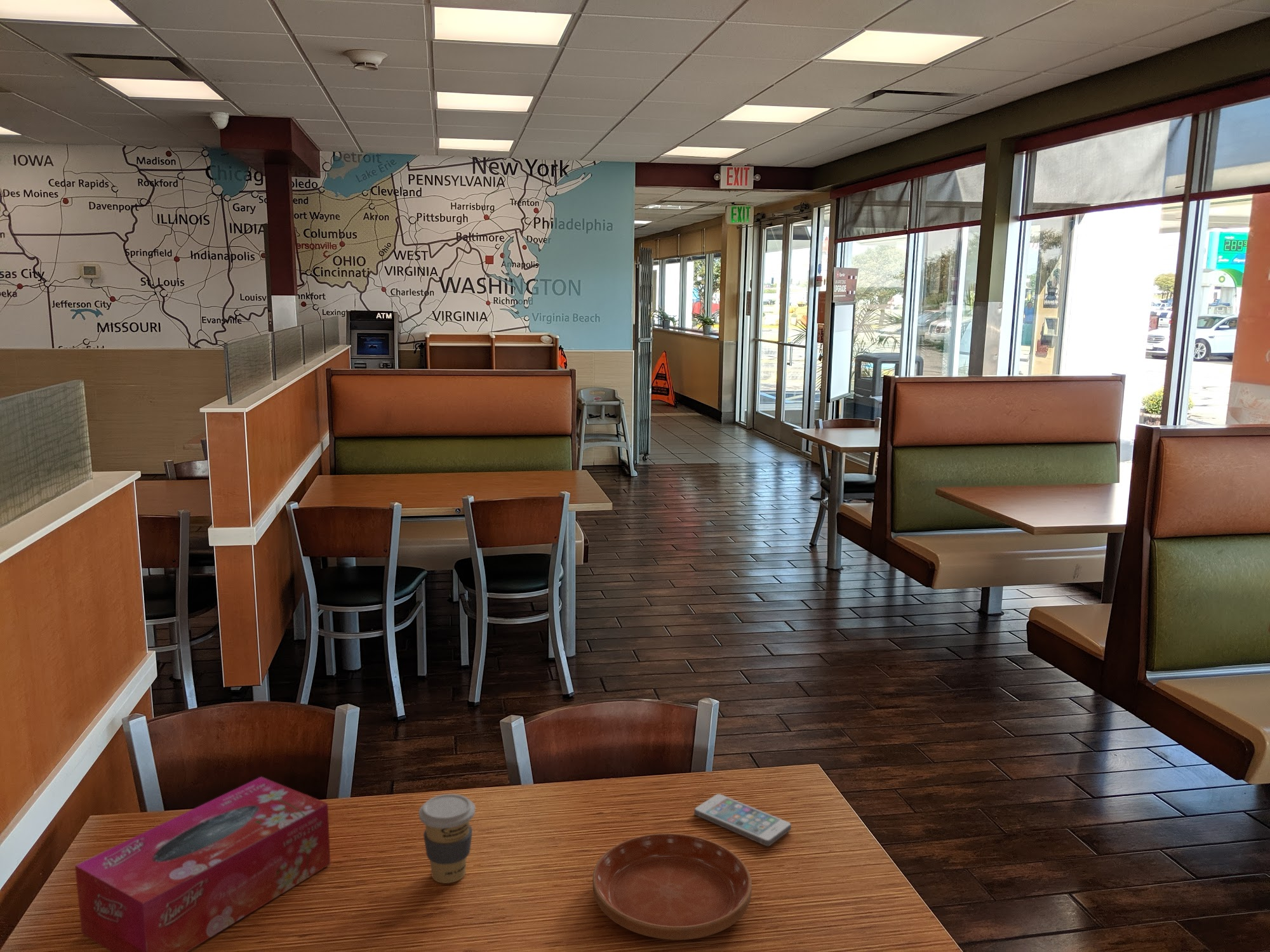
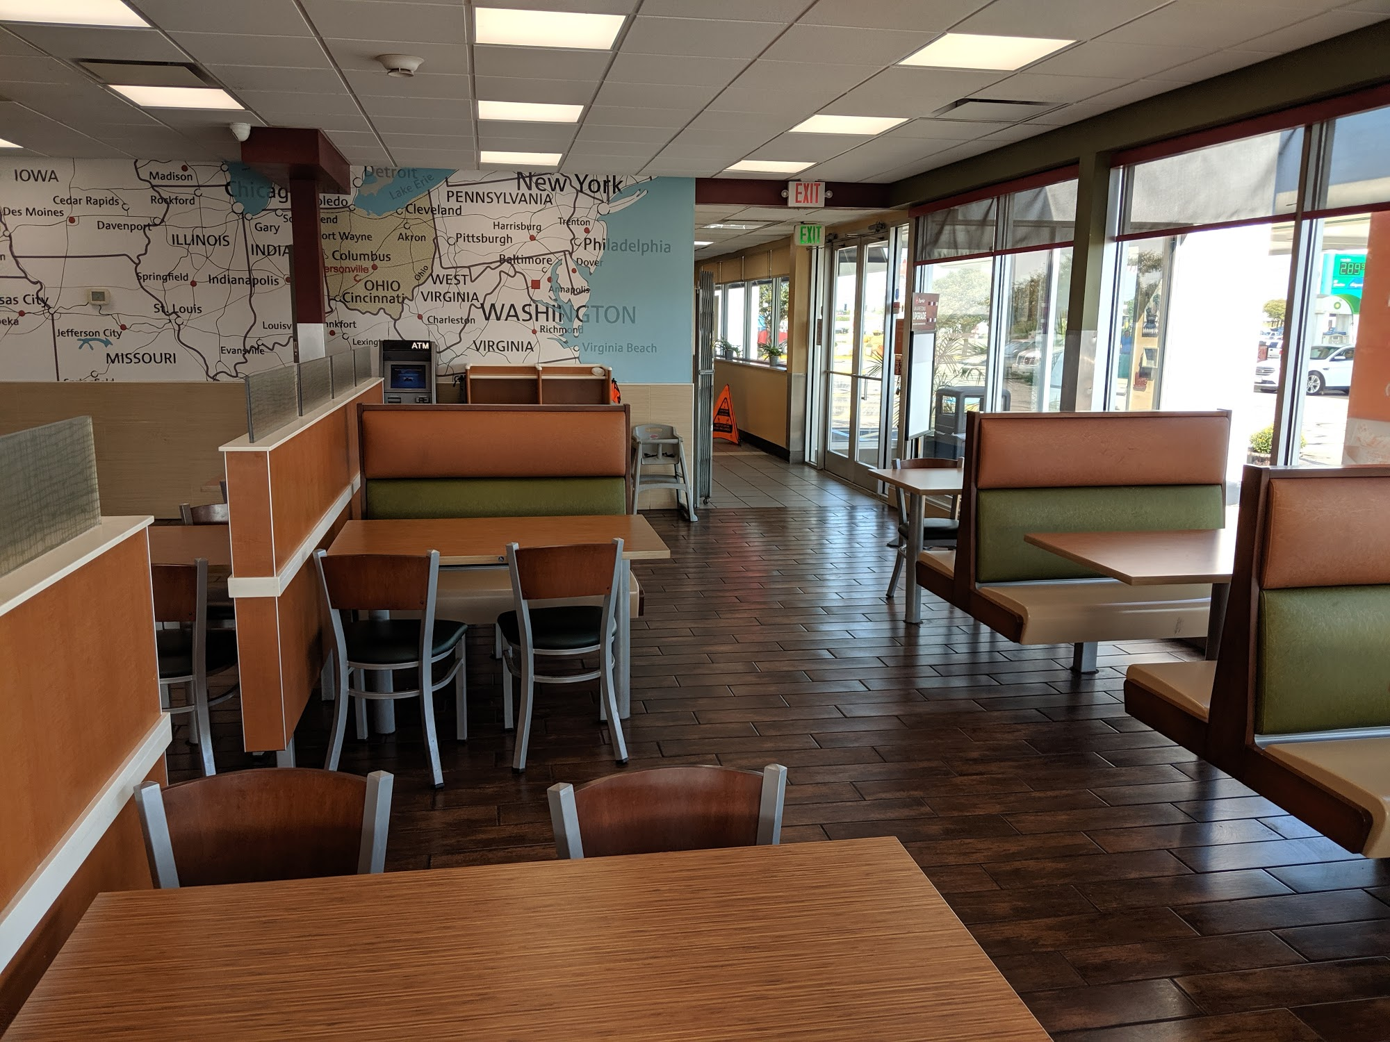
- coffee cup [418,793,476,884]
- saucer [592,833,752,941]
- smartphone [693,793,792,847]
- tissue box [74,776,331,952]
